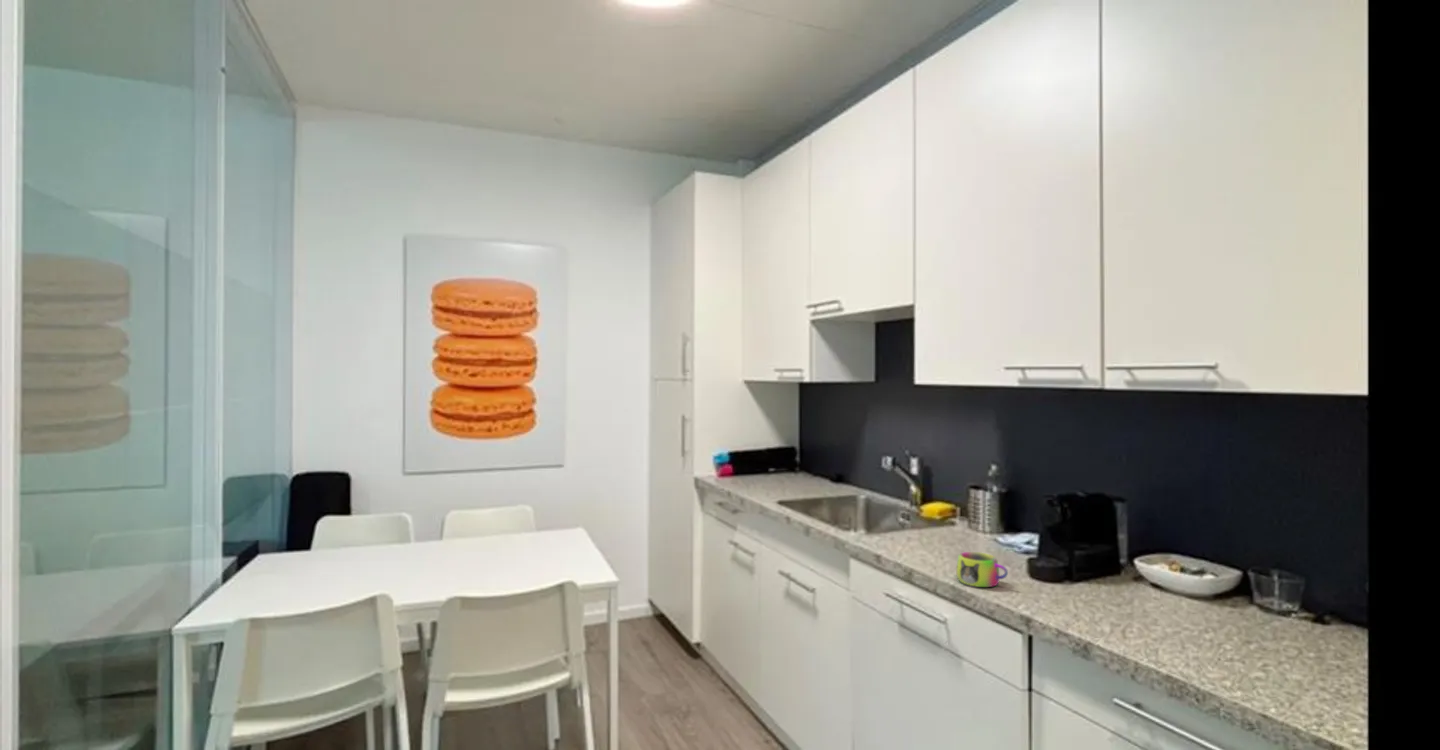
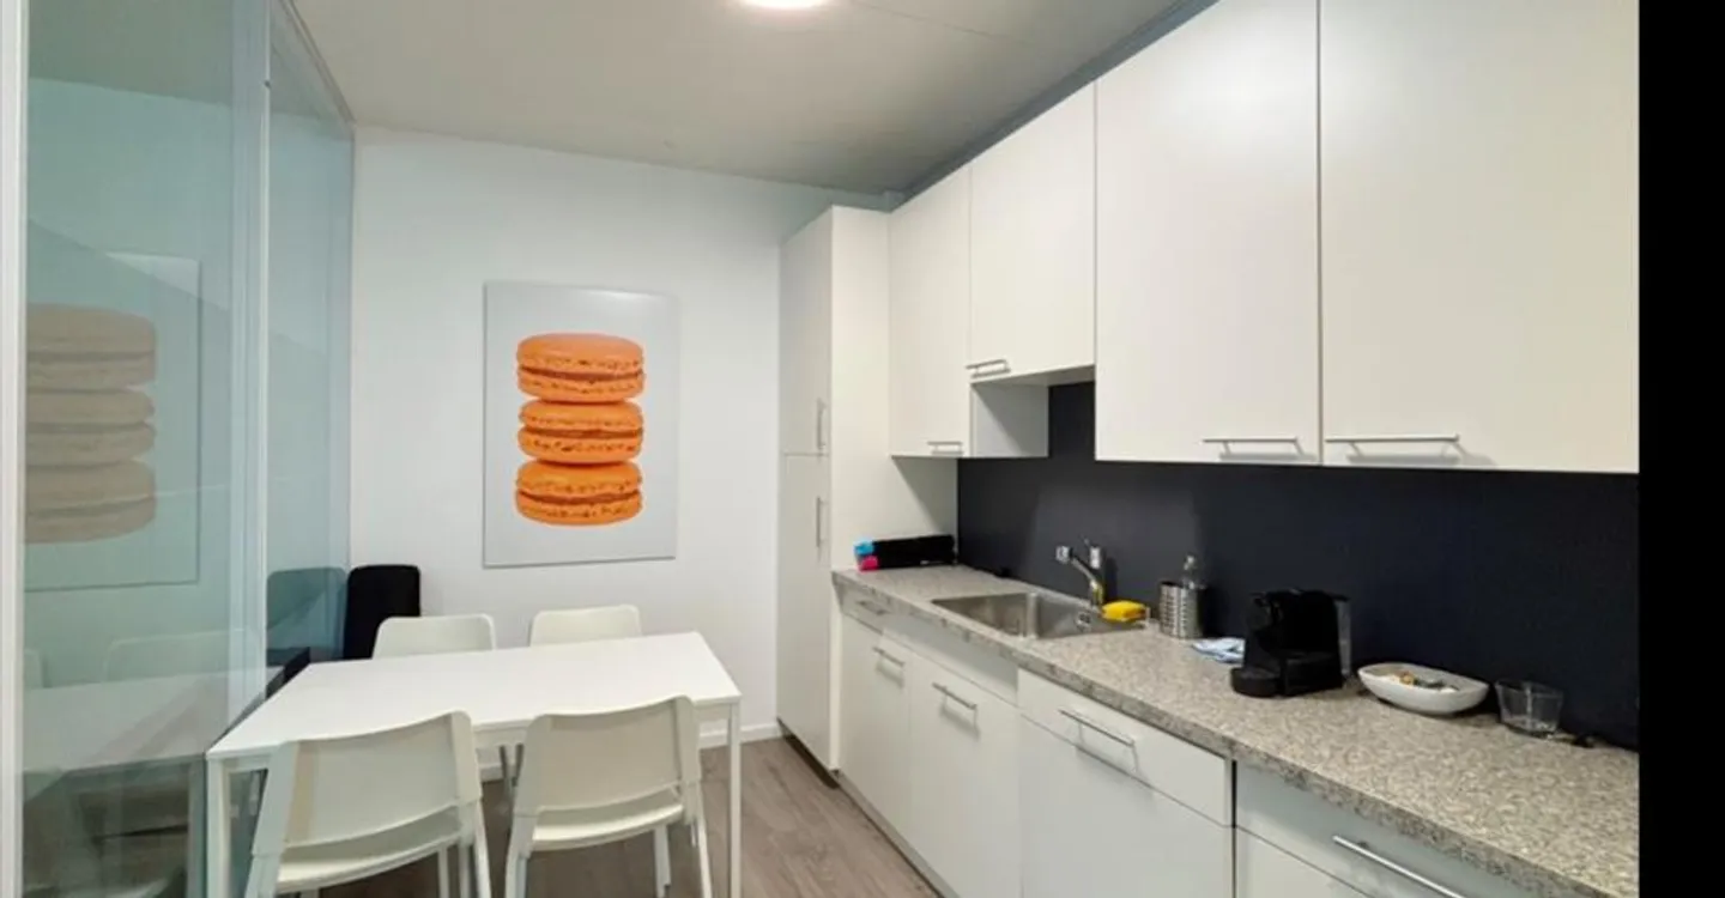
- mug [955,551,1009,588]
